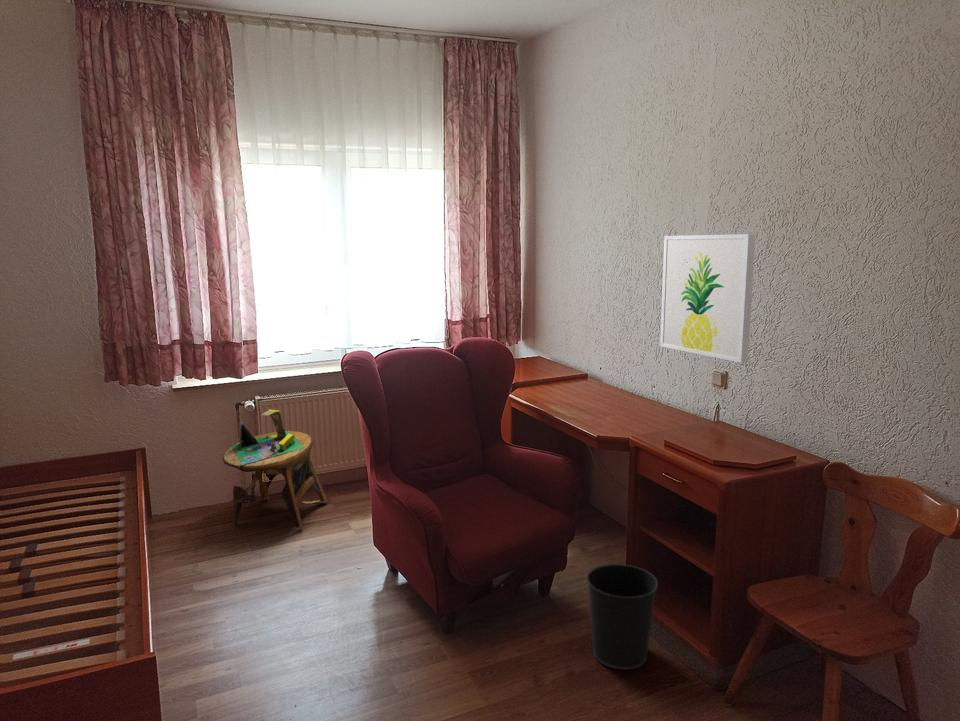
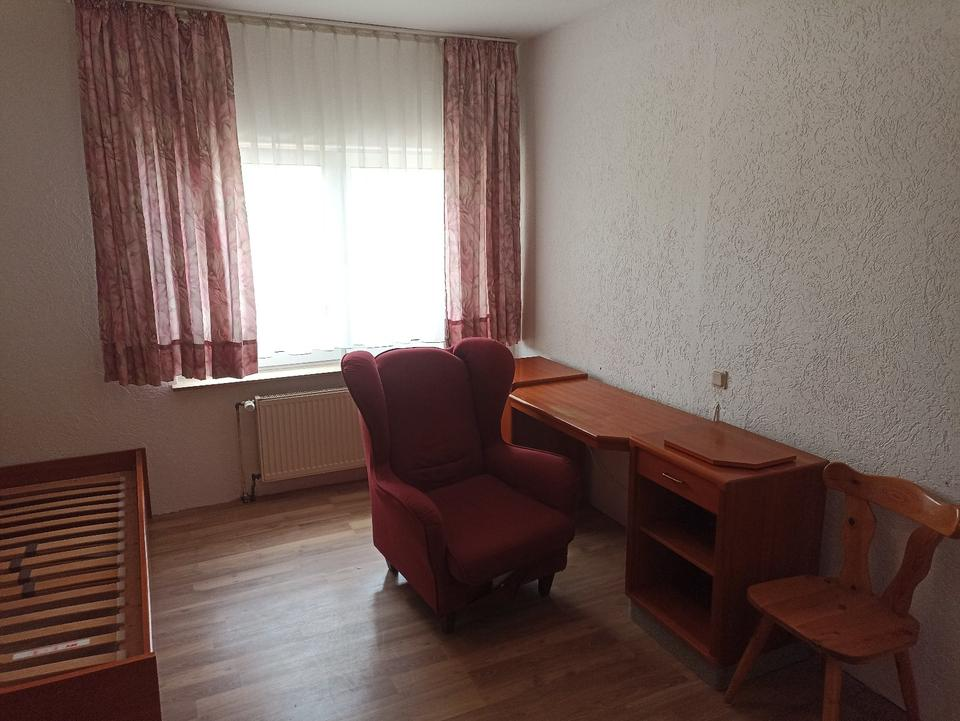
- side table [221,408,328,530]
- wall art [659,233,756,364]
- wastebasket [586,563,659,671]
